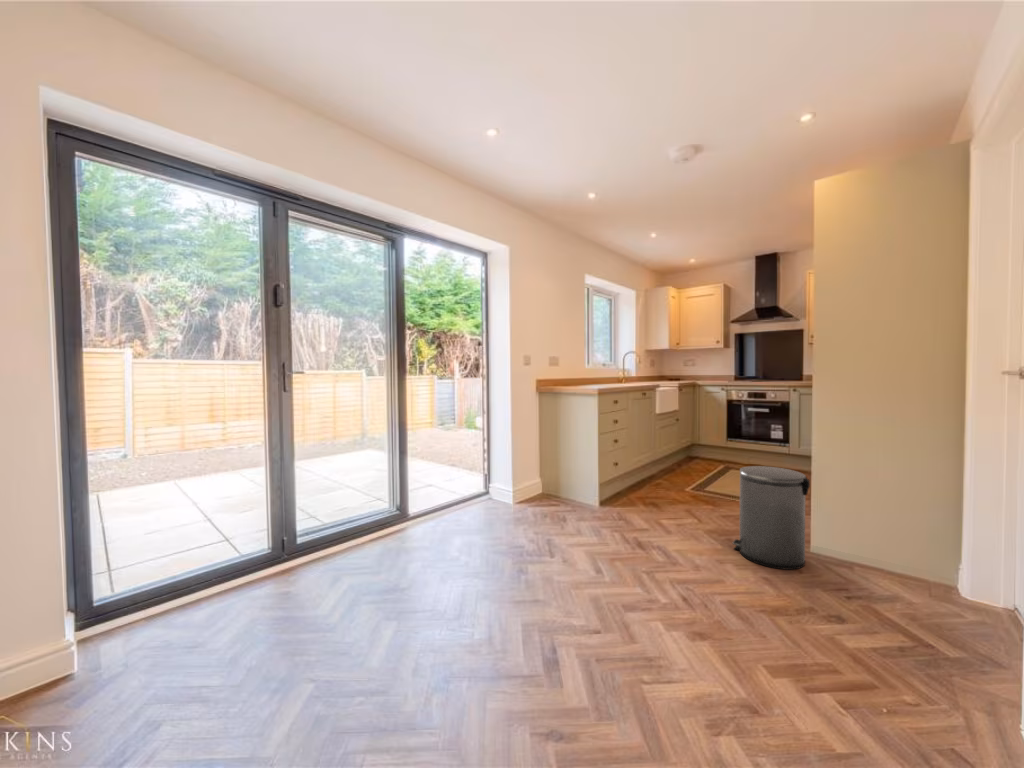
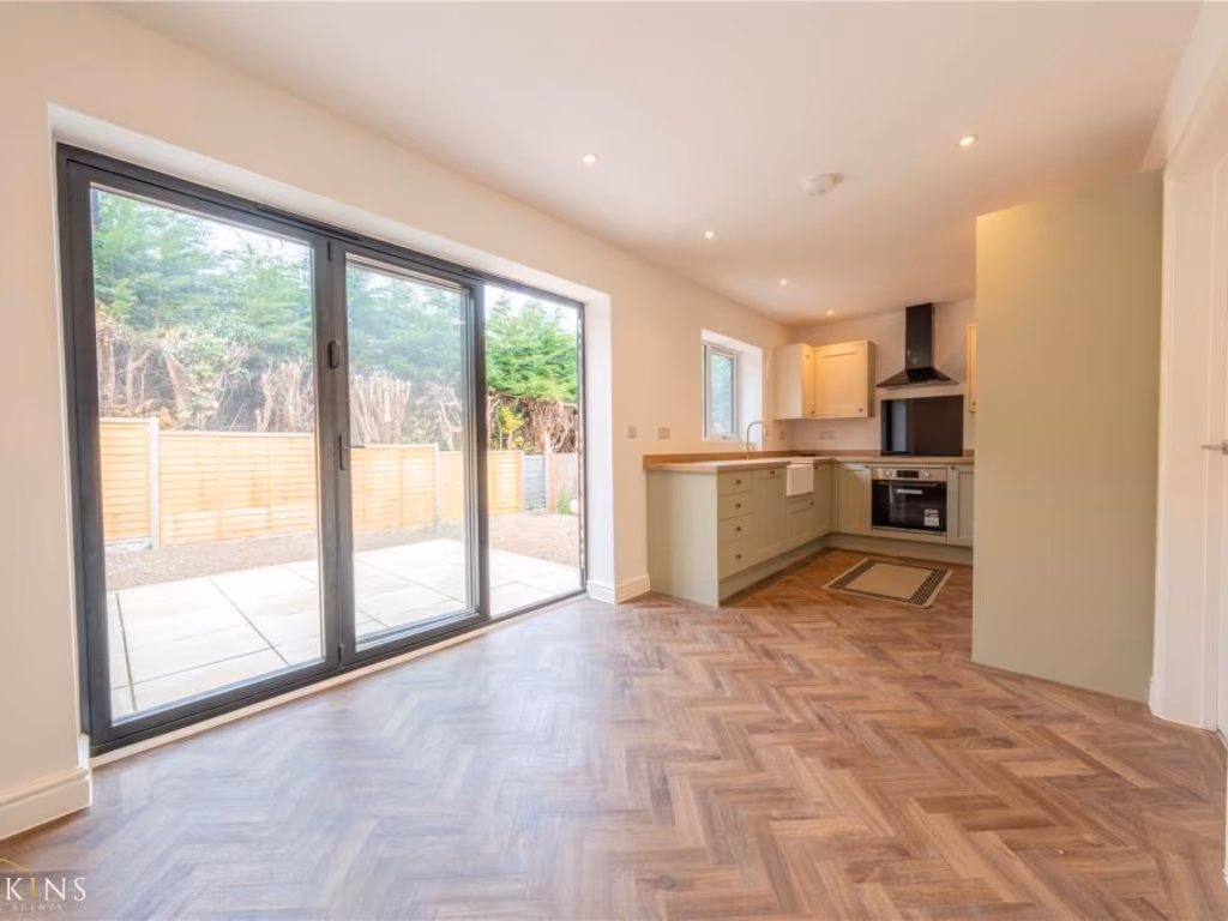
- trash can [731,465,811,571]
